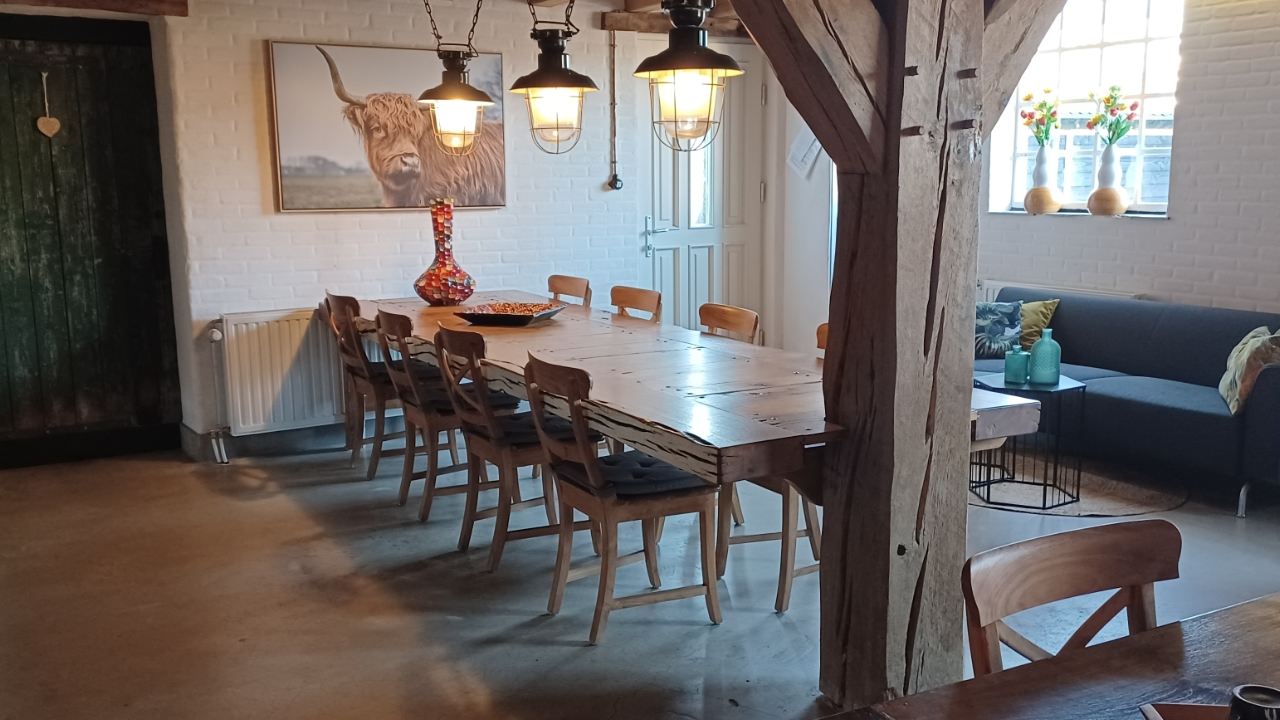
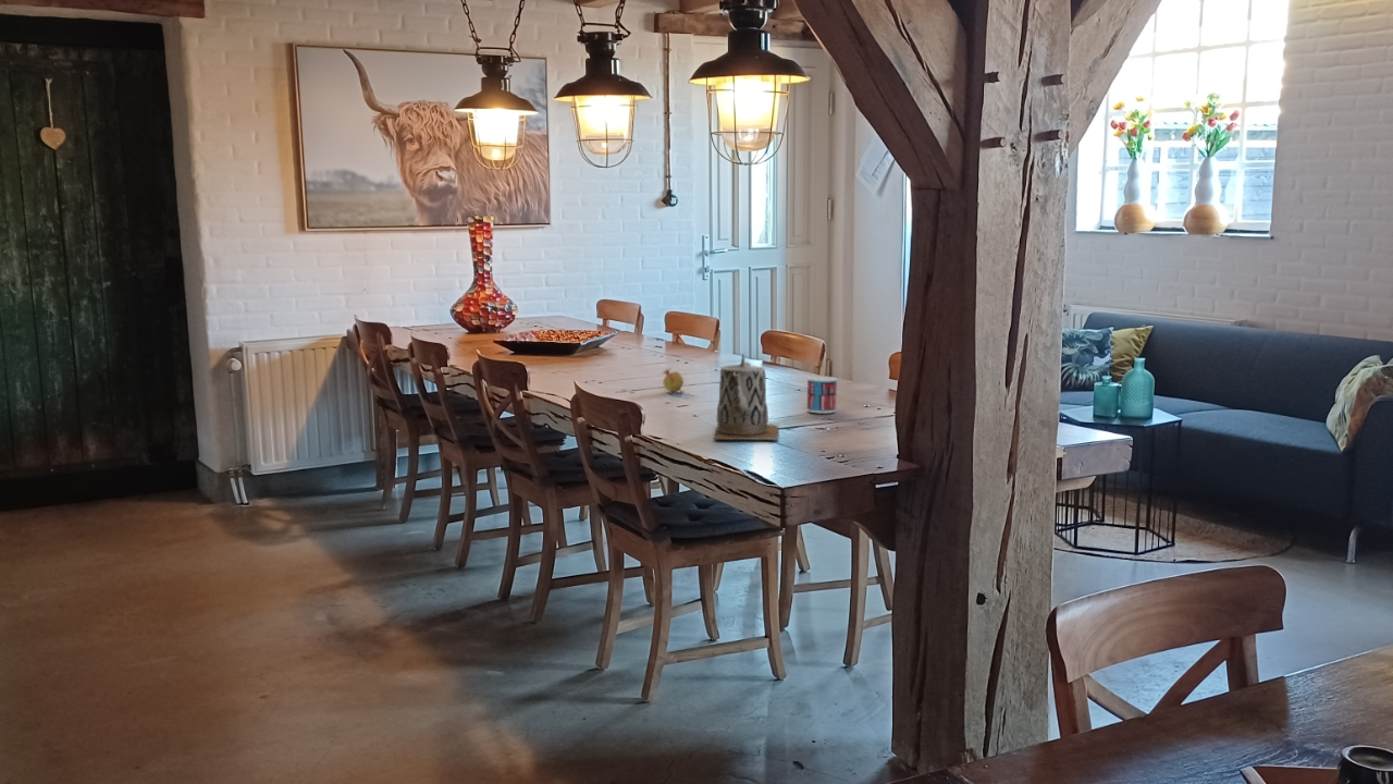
+ teapot [713,353,779,441]
+ fruit [662,368,685,394]
+ mug [806,376,838,414]
